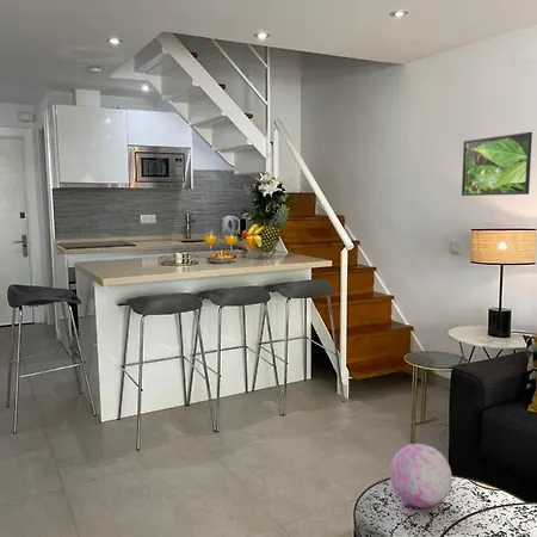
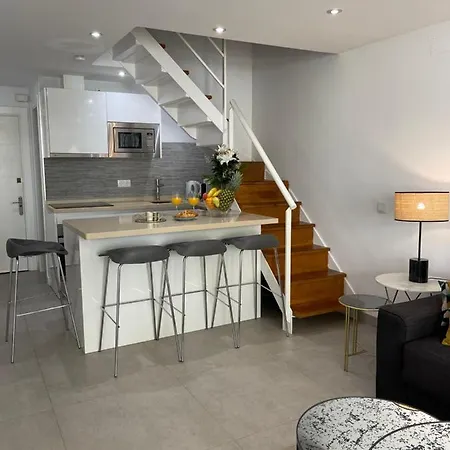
- decorative orb [389,443,453,508]
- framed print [461,131,533,197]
